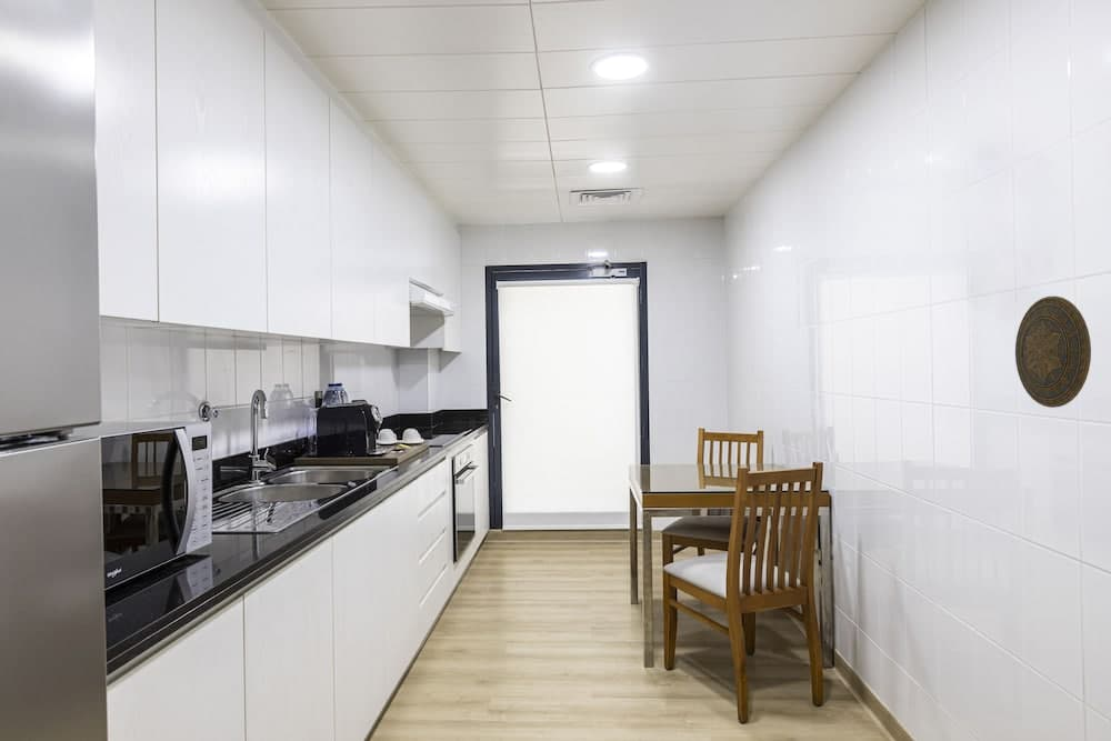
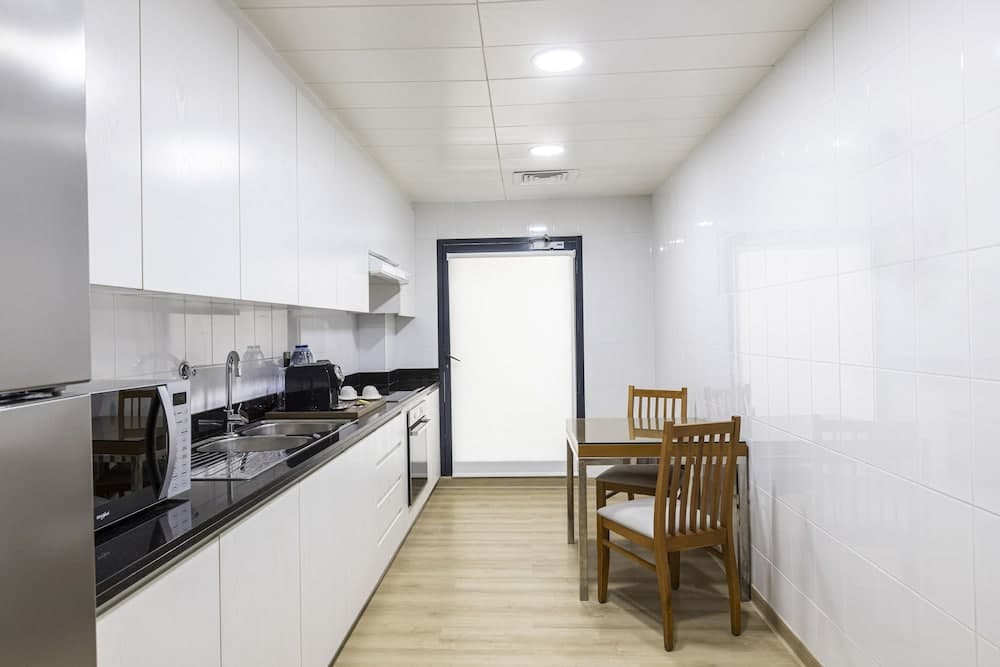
- decorative plate [1014,296,1092,409]
